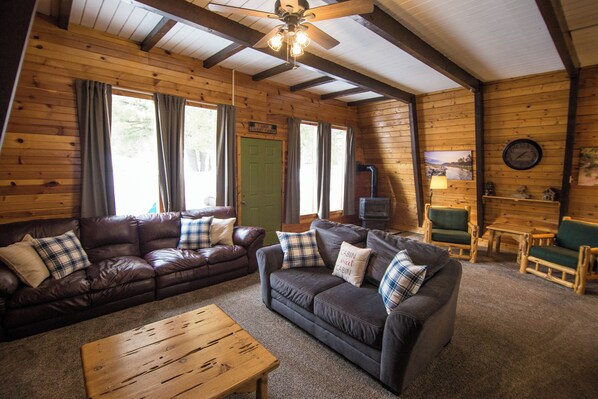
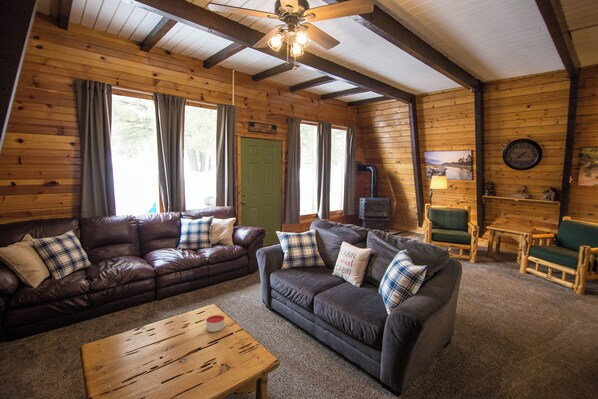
+ candle [205,314,226,333]
